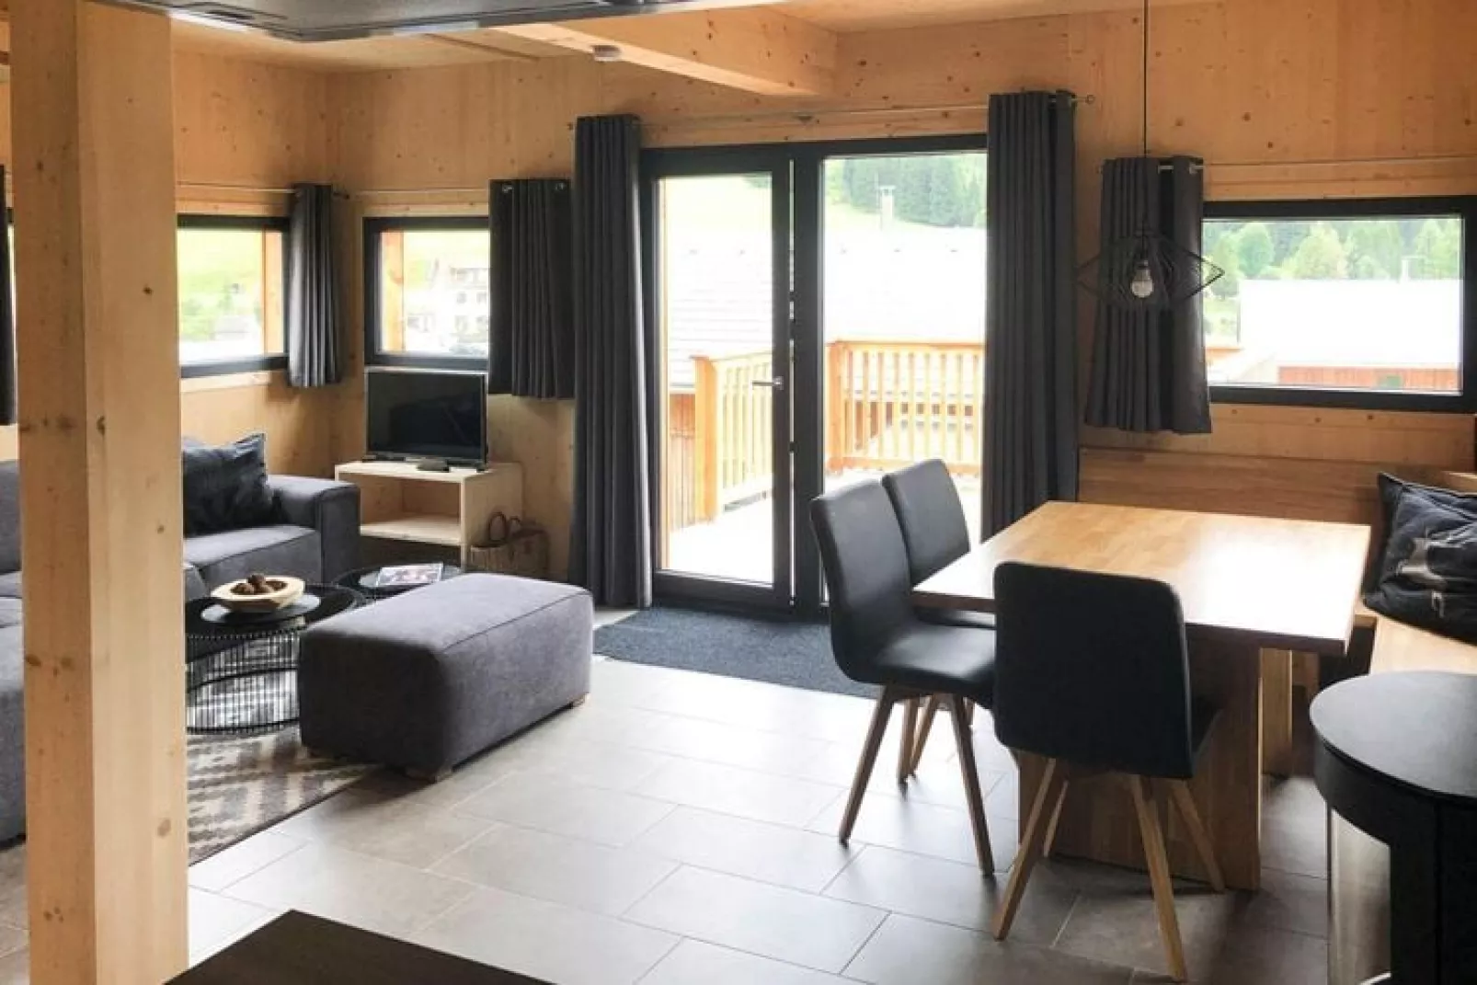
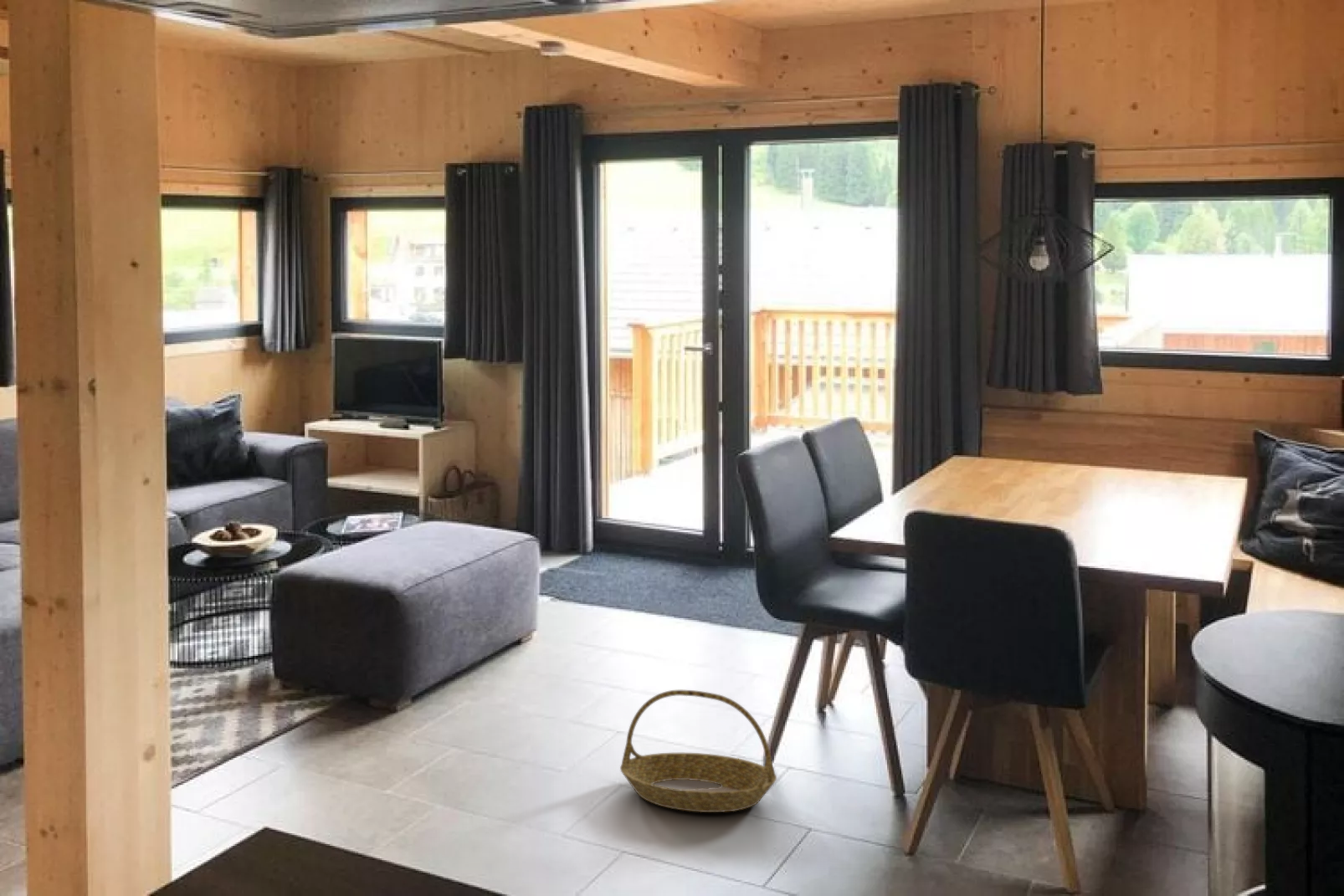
+ basket [619,689,777,813]
